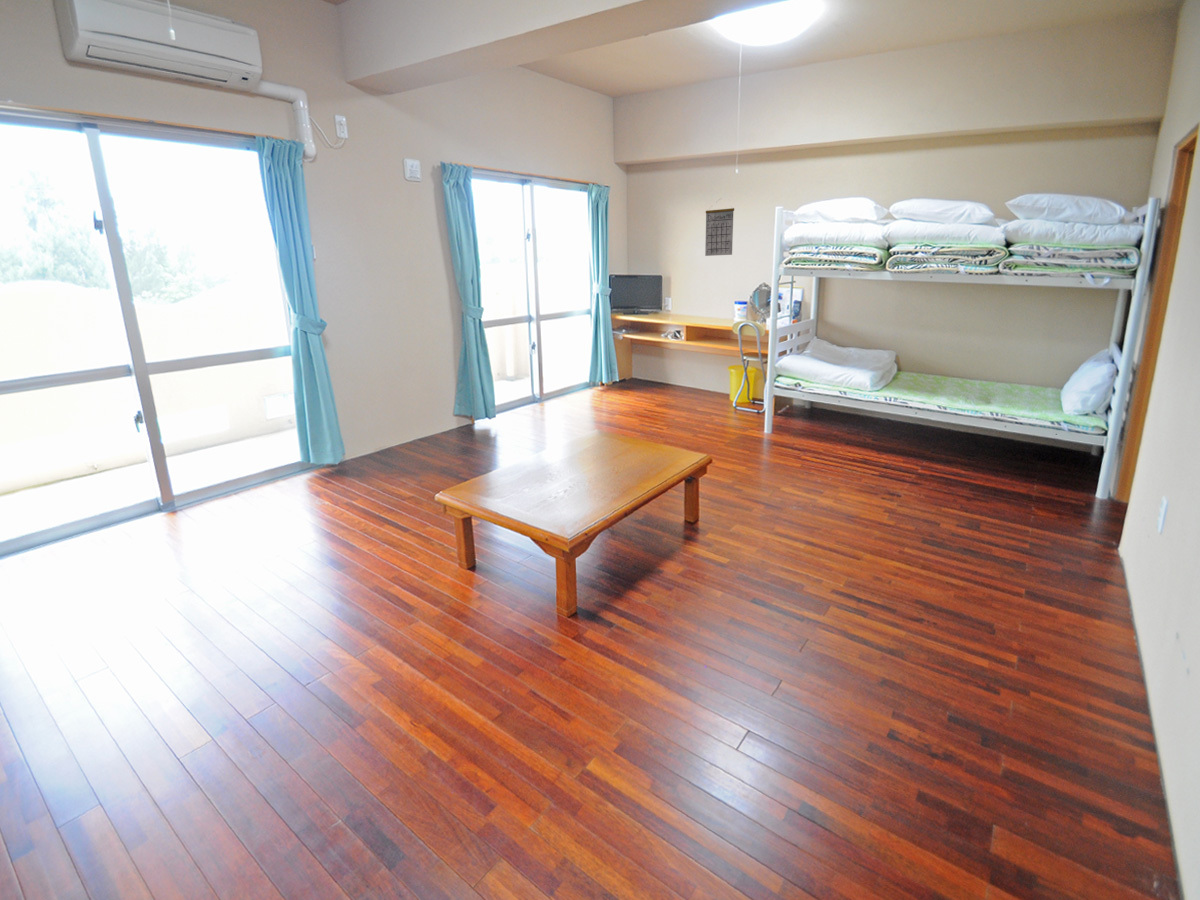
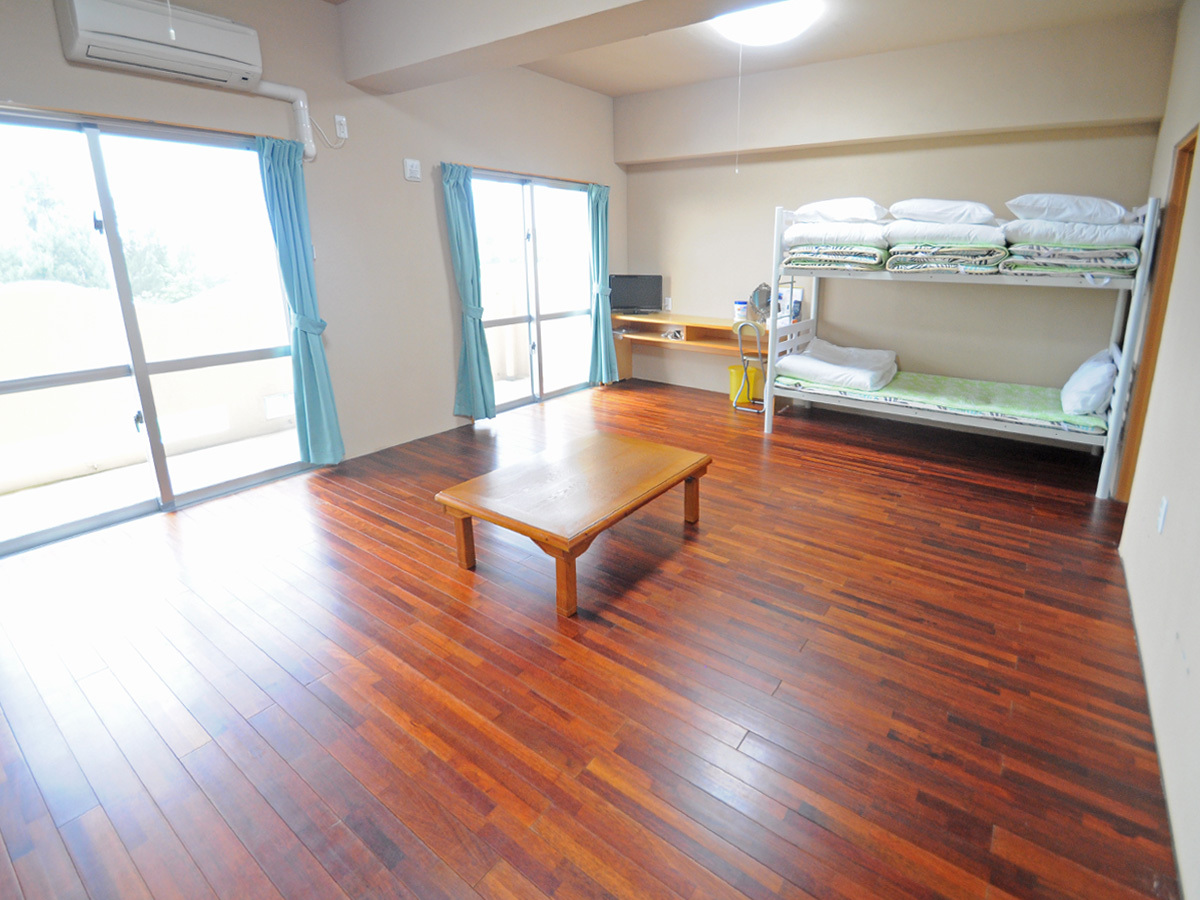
- calendar [704,198,735,257]
